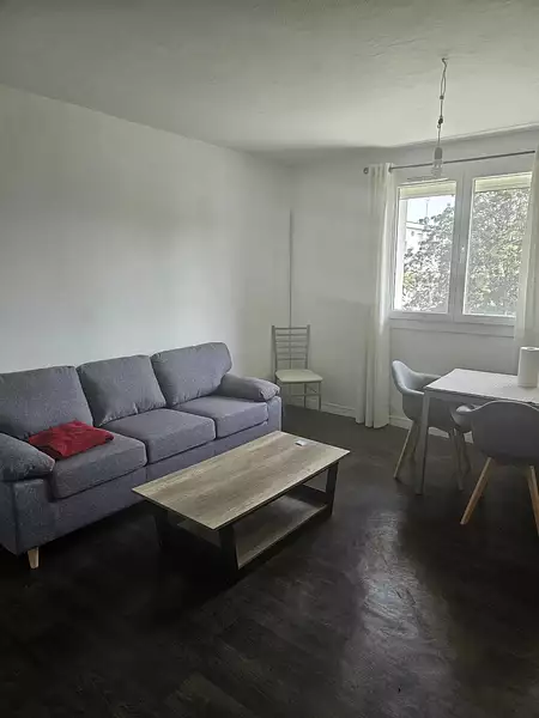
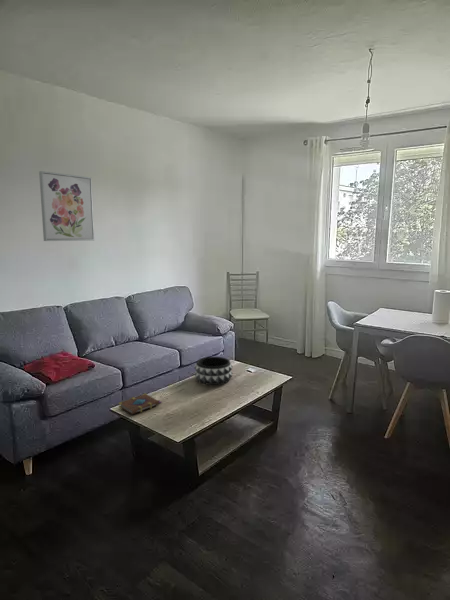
+ book [117,393,162,415]
+ wall art [38,170,95,242]
+ decorative bowl [193,356,234,386]
